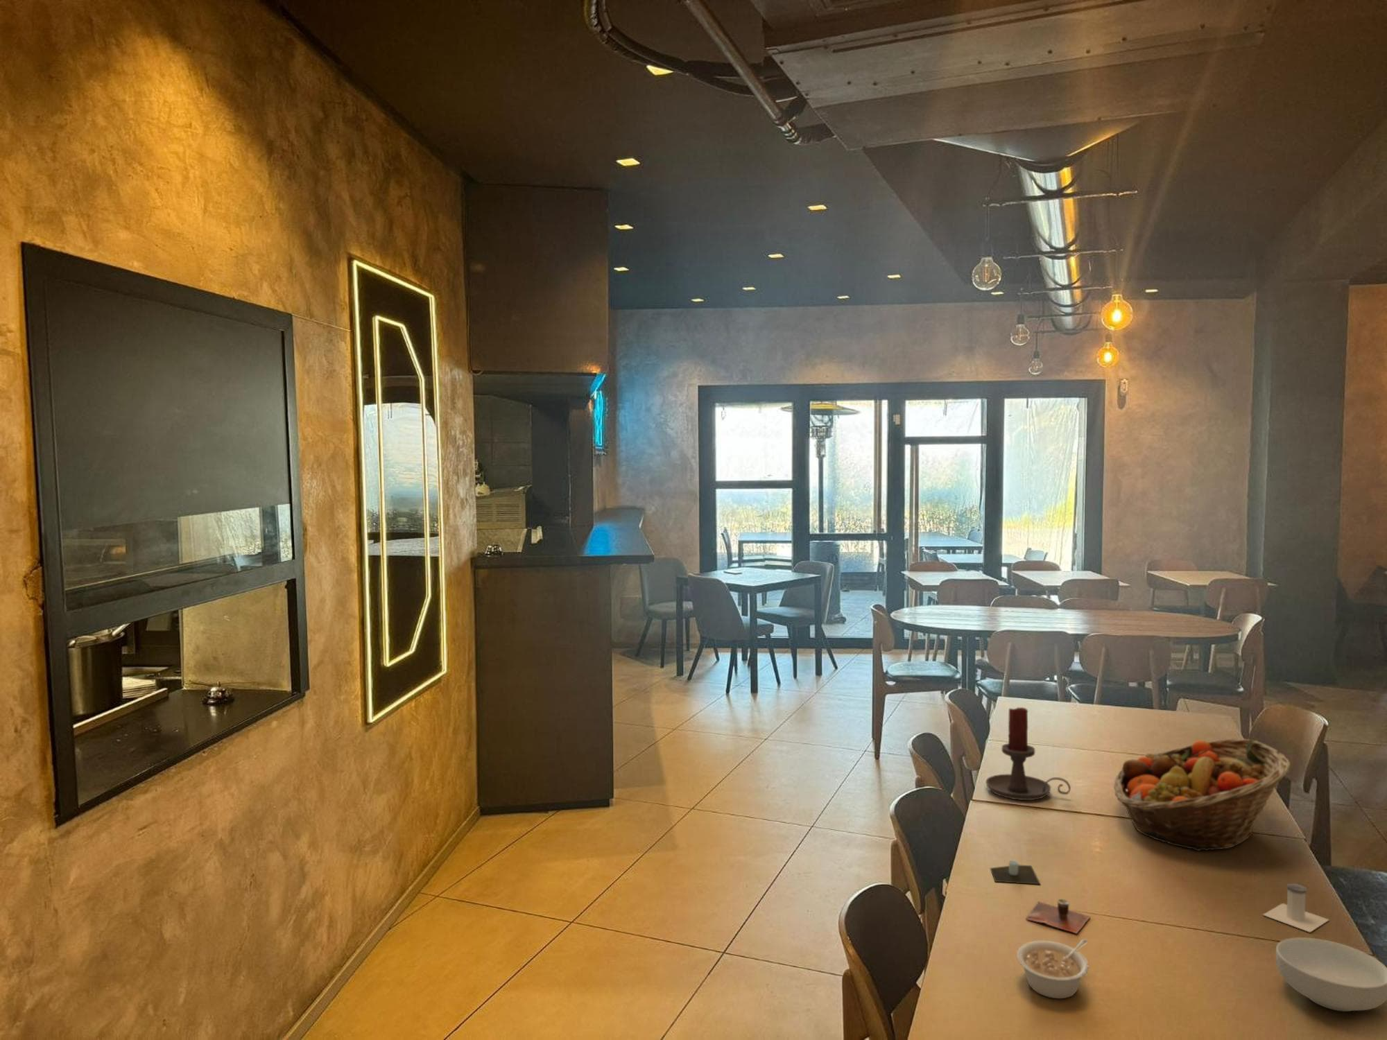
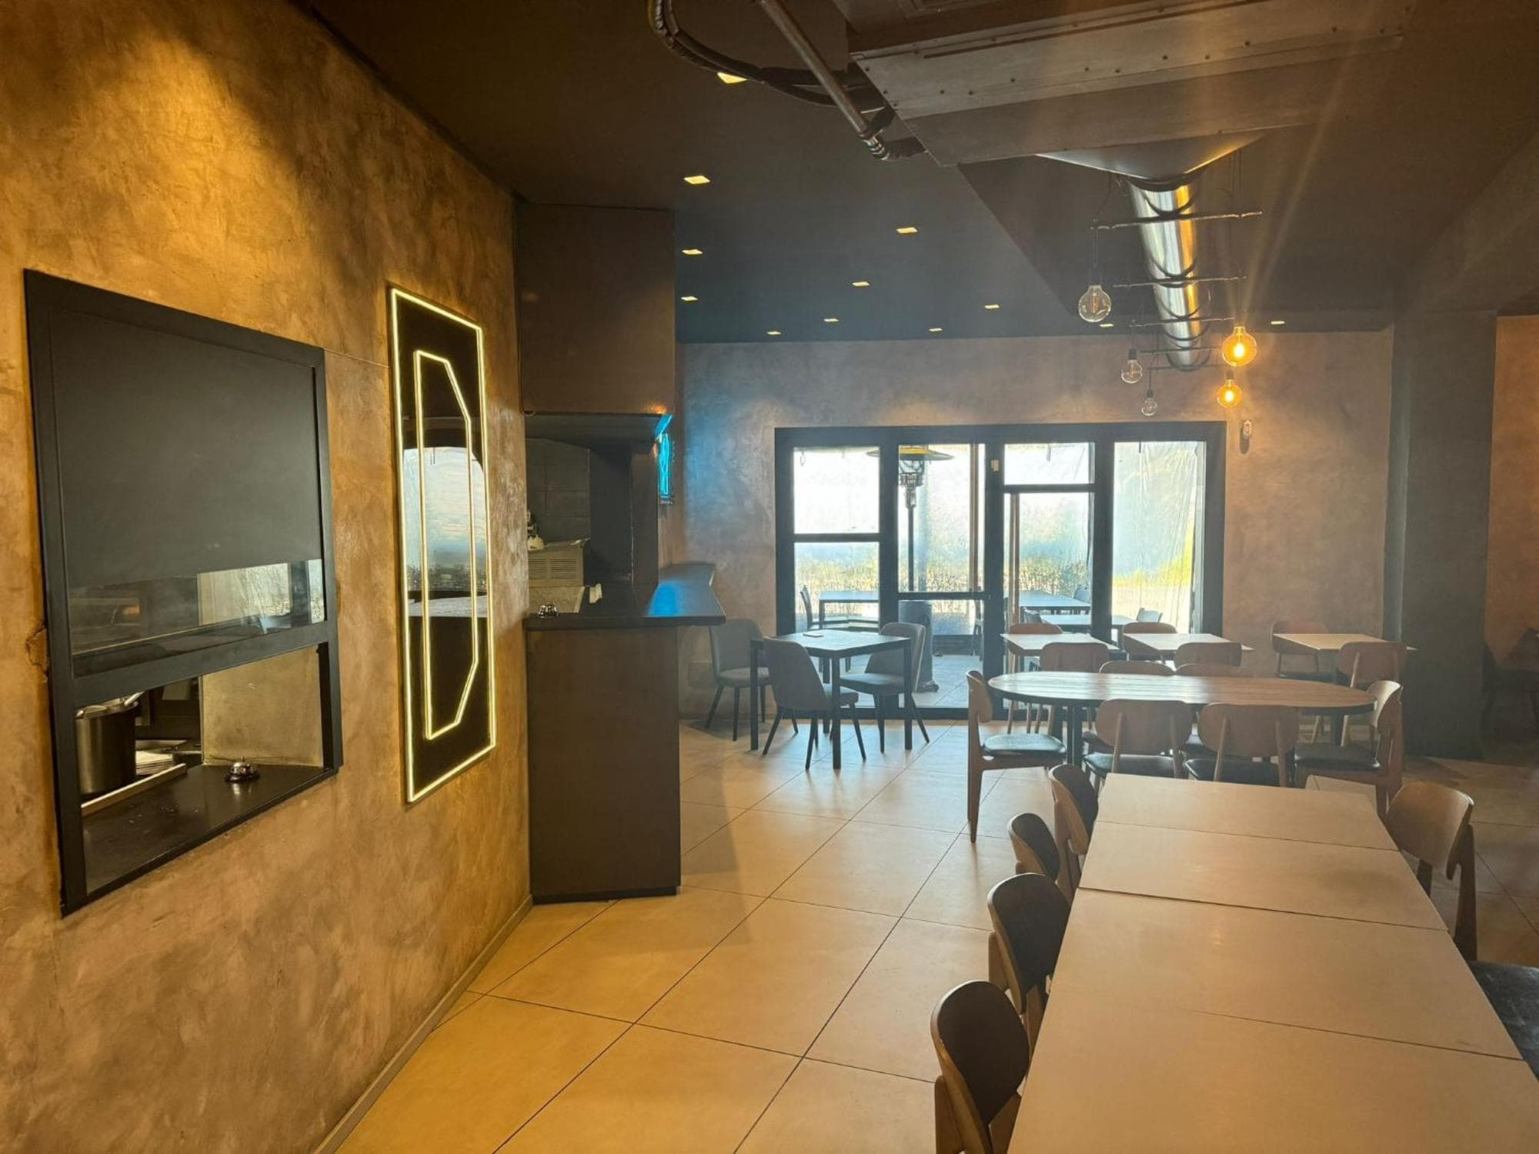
- cereal bowl [1276,936,1387,1013]
- cup [989,861,1041,885]
- salt shaker [1261,883,1330,933]
- candle holder [985,707,1071,801]
- fruit basket [1113,738,1292,851]
- legume [1017,938,1090,1000]
- cup [1026,899,1091,935]
